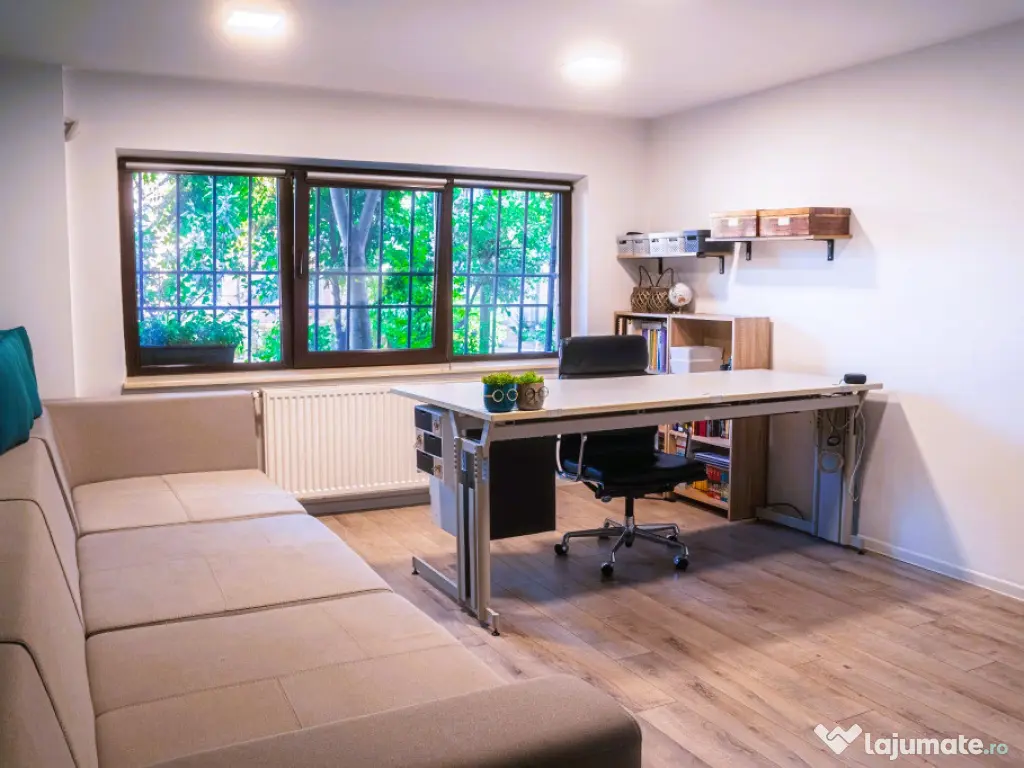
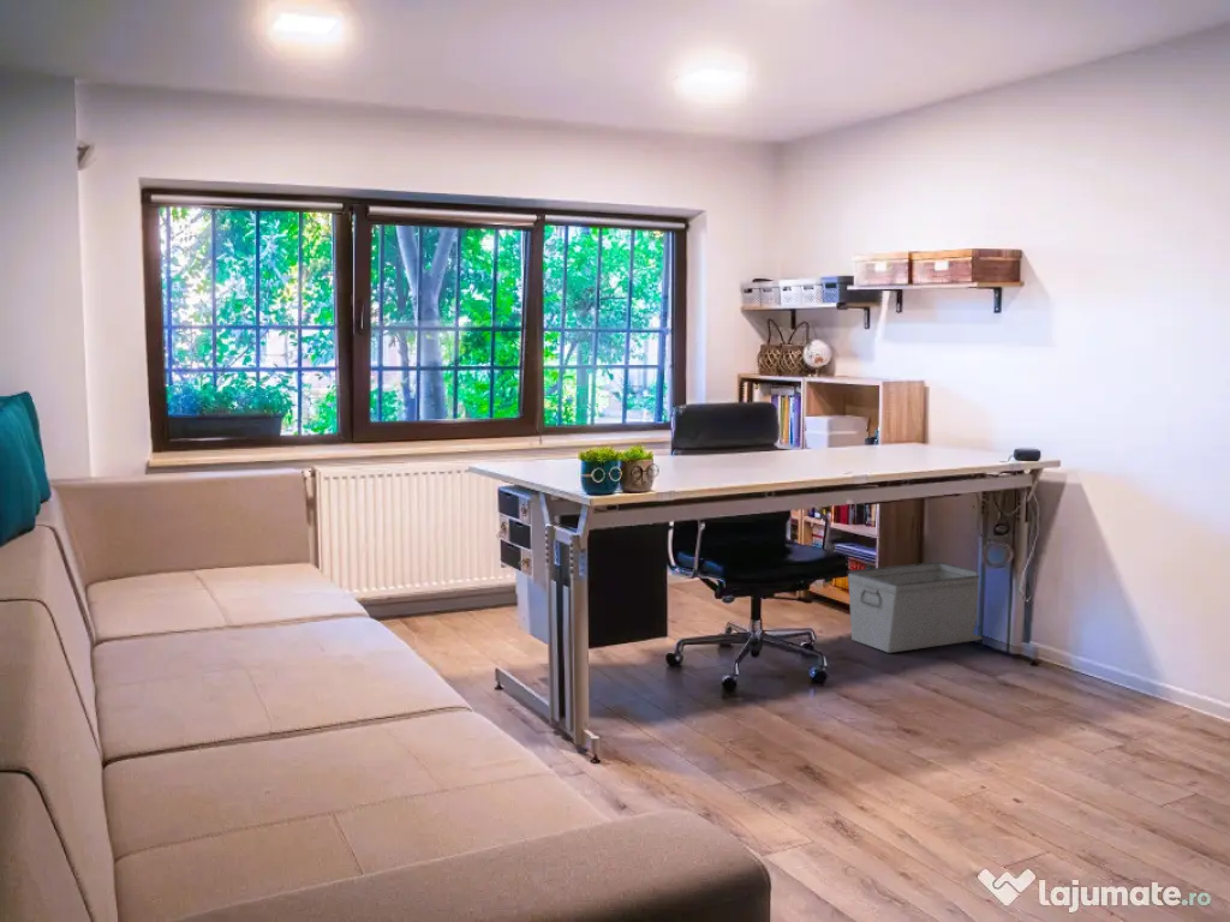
+ storage bin [847,561,983,654]
